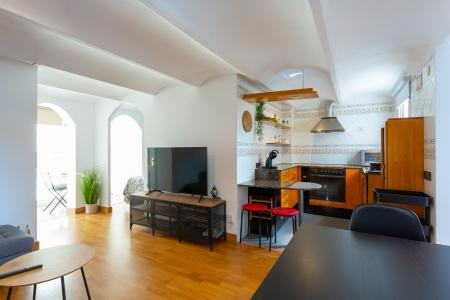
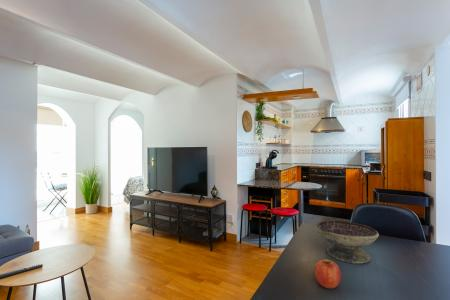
+ decorative bowl [315,220,380,265]
+ fruit [313,259,342,289]
